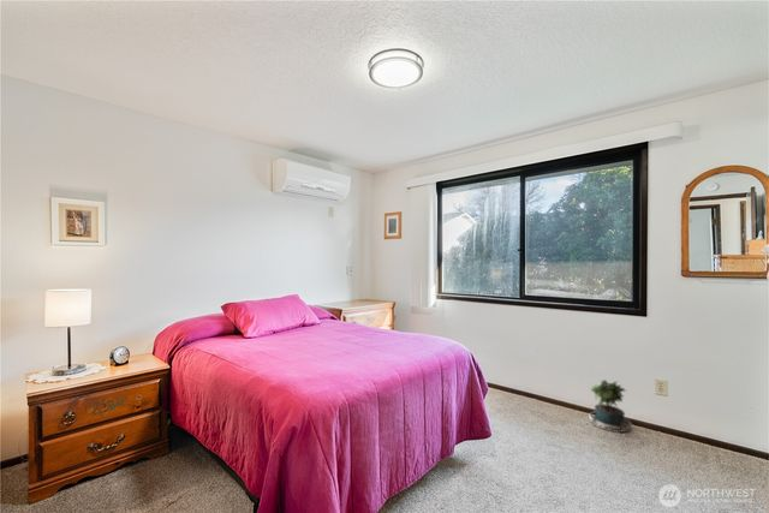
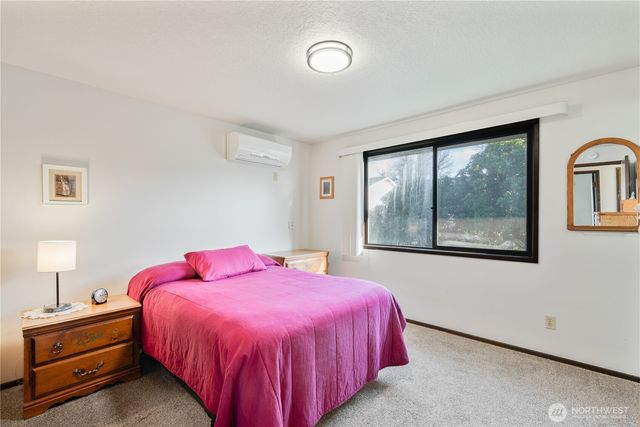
- potted plant [582,378,633,434]
